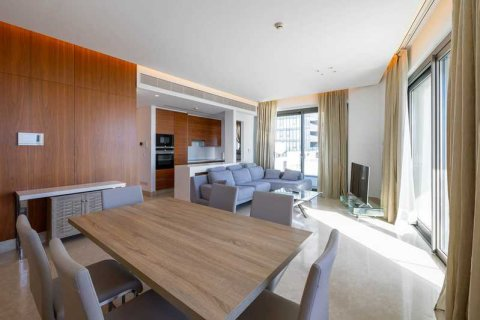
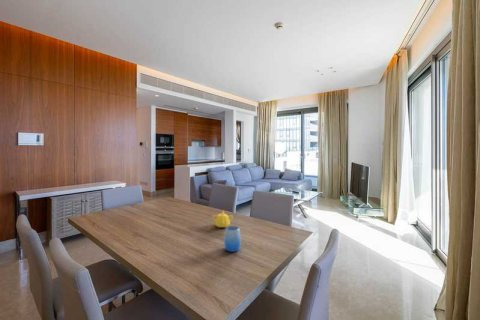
+ cup [223,225,242,253]
+ teapot [211,210,234,228]
